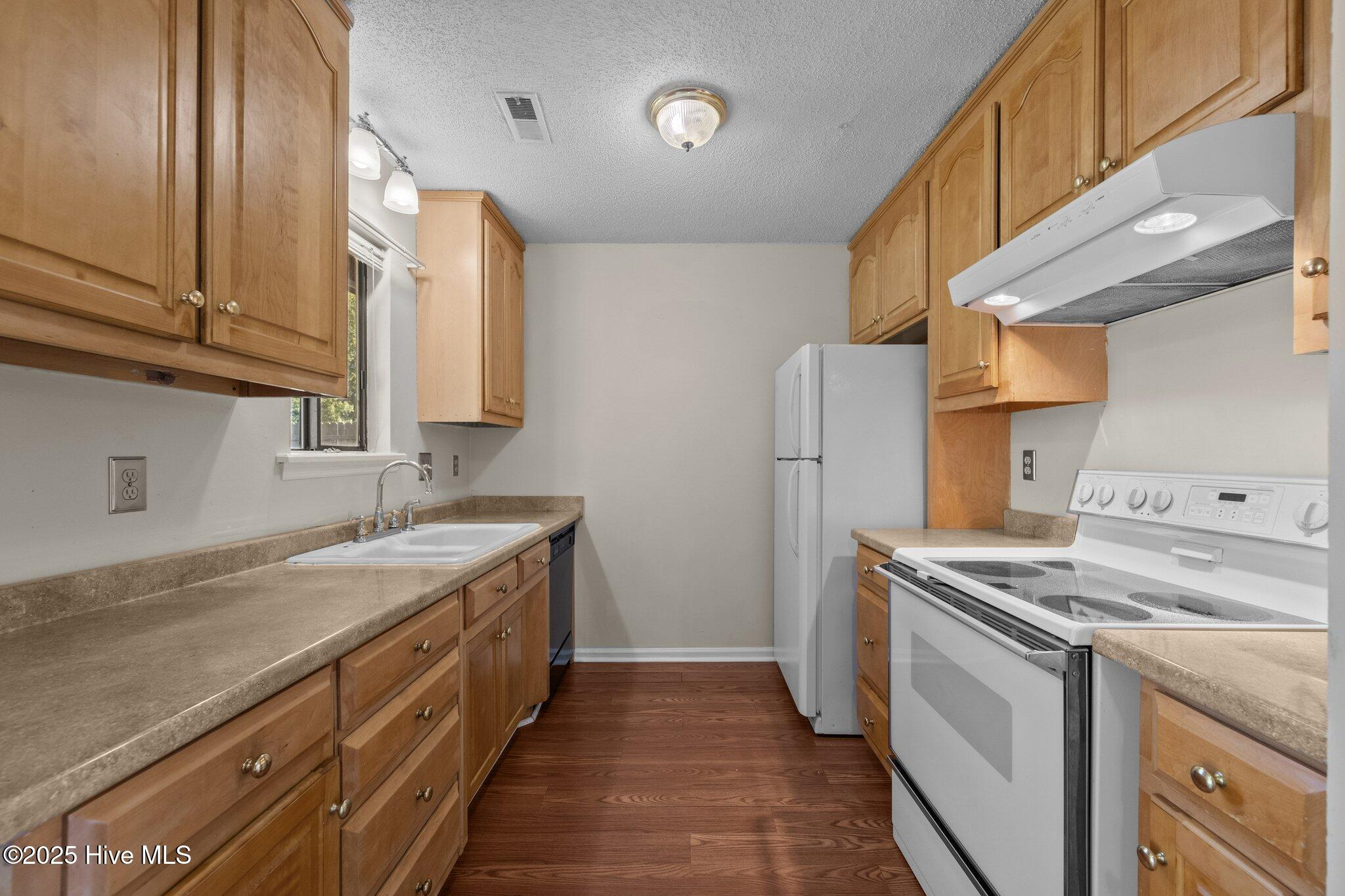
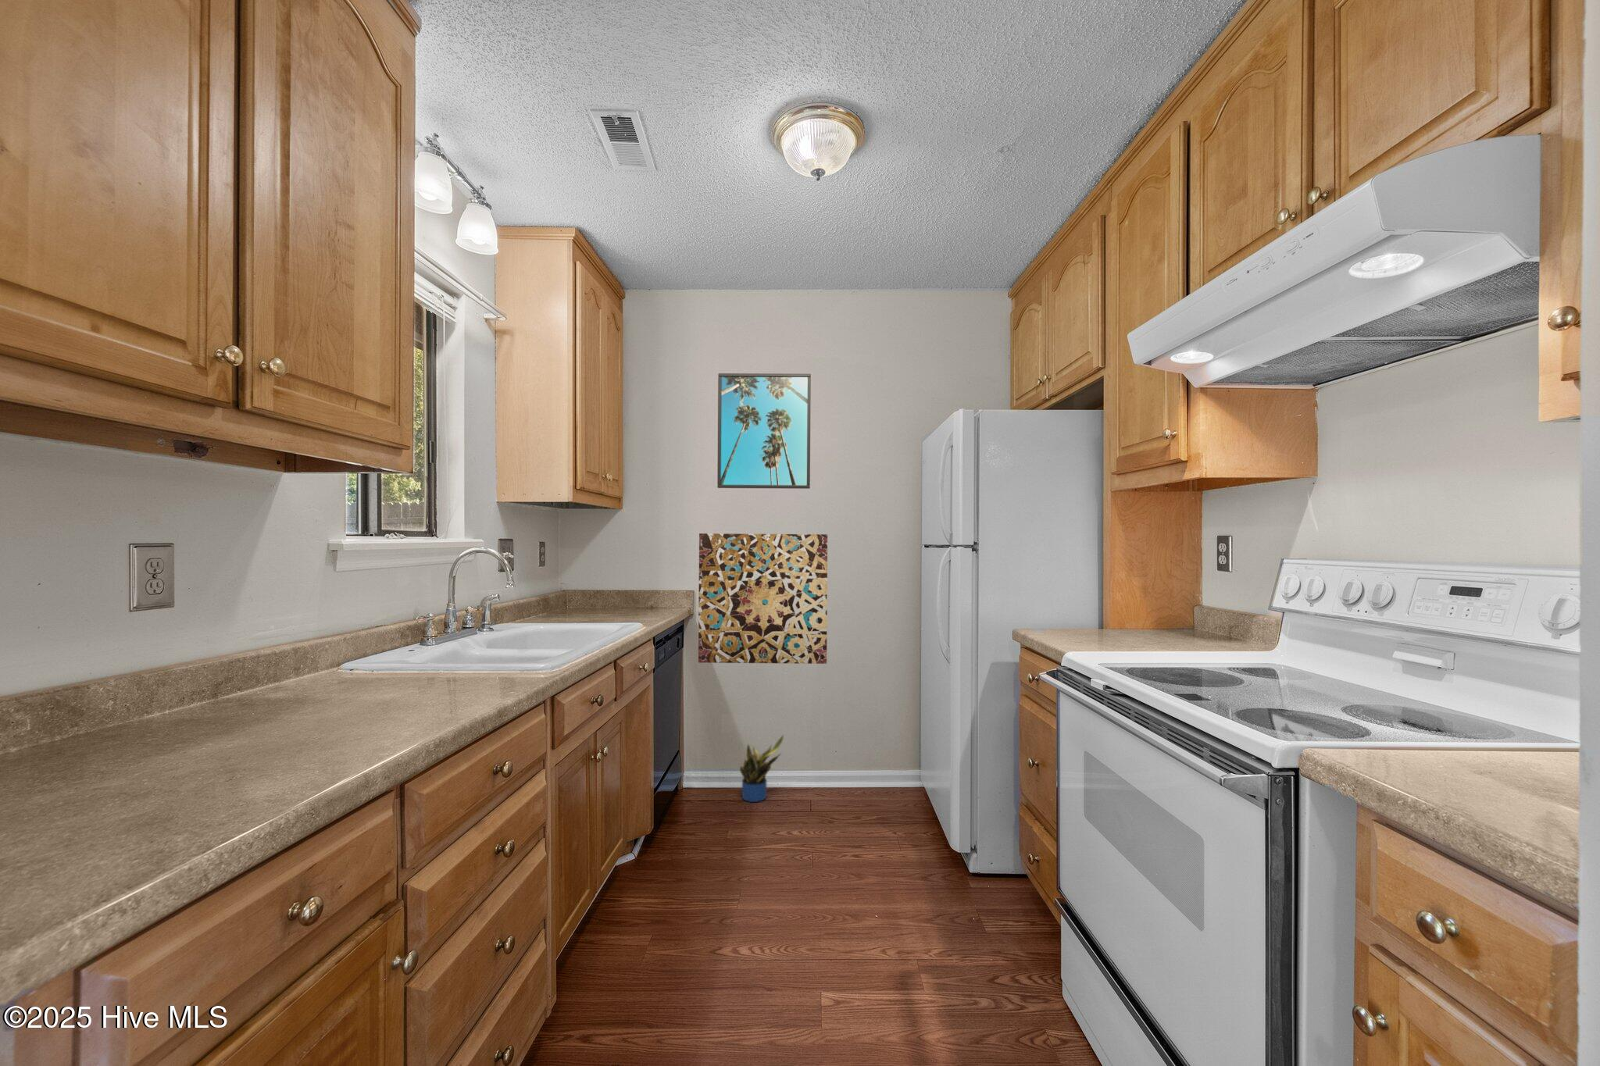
+ wall art [697,533,828,665]
+ potted plant [739,734,784,803]
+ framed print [716,372,811,490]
